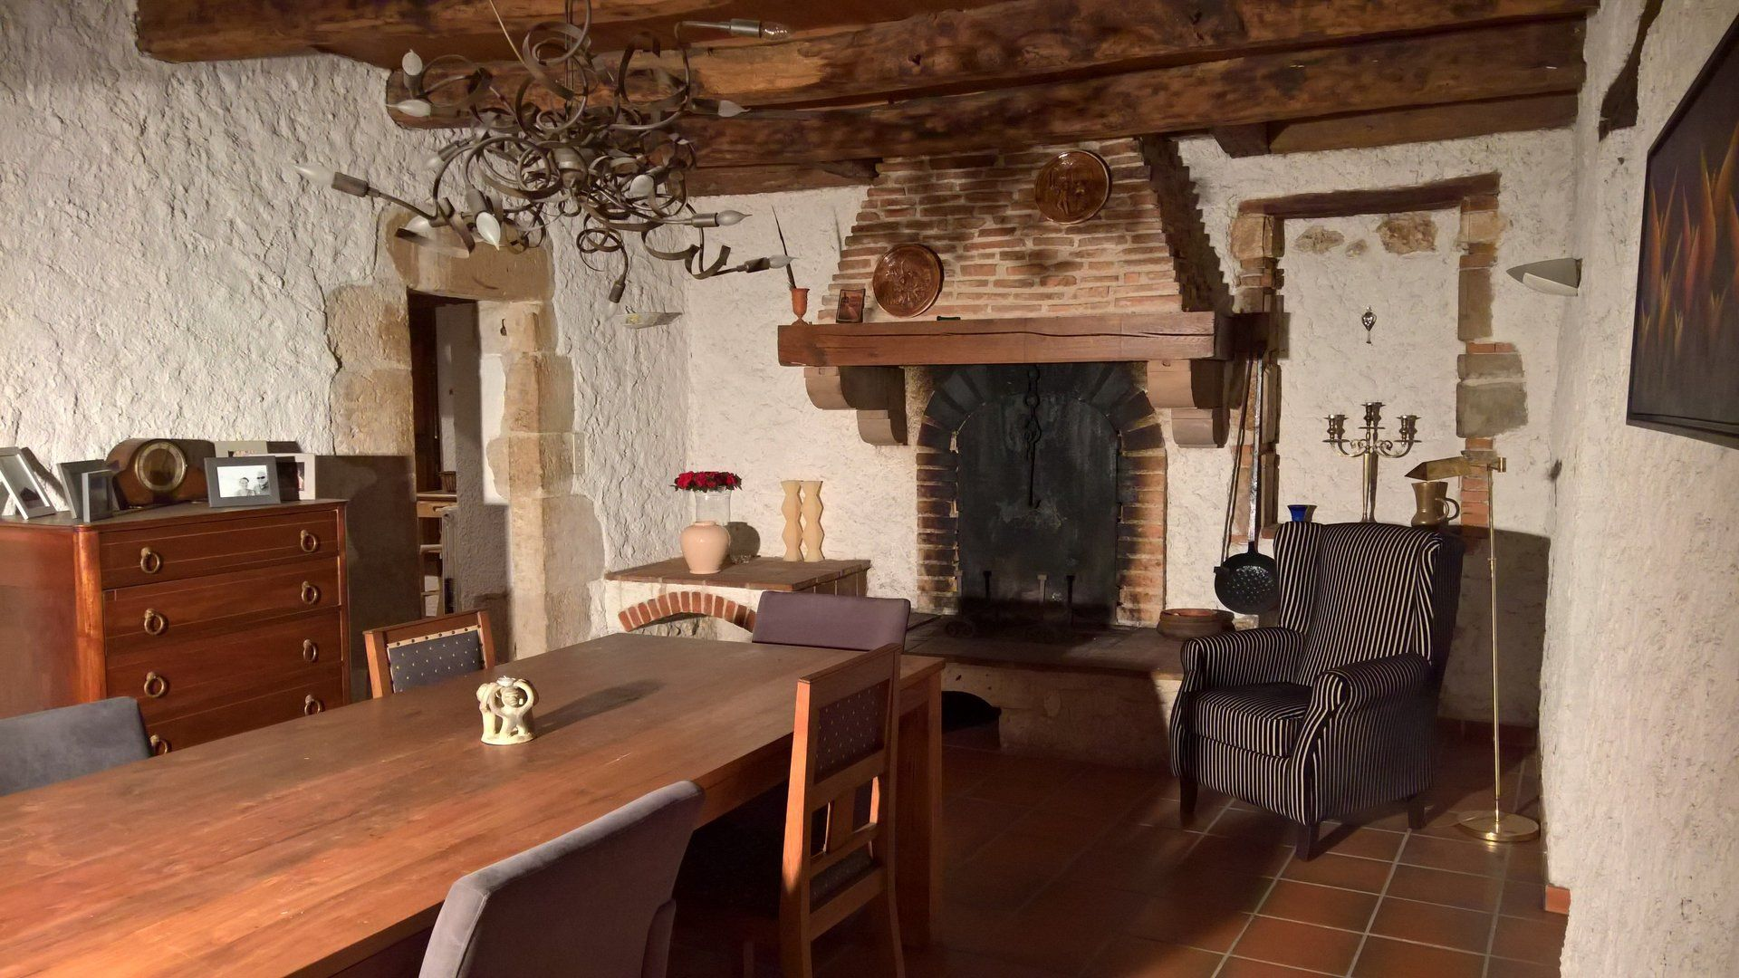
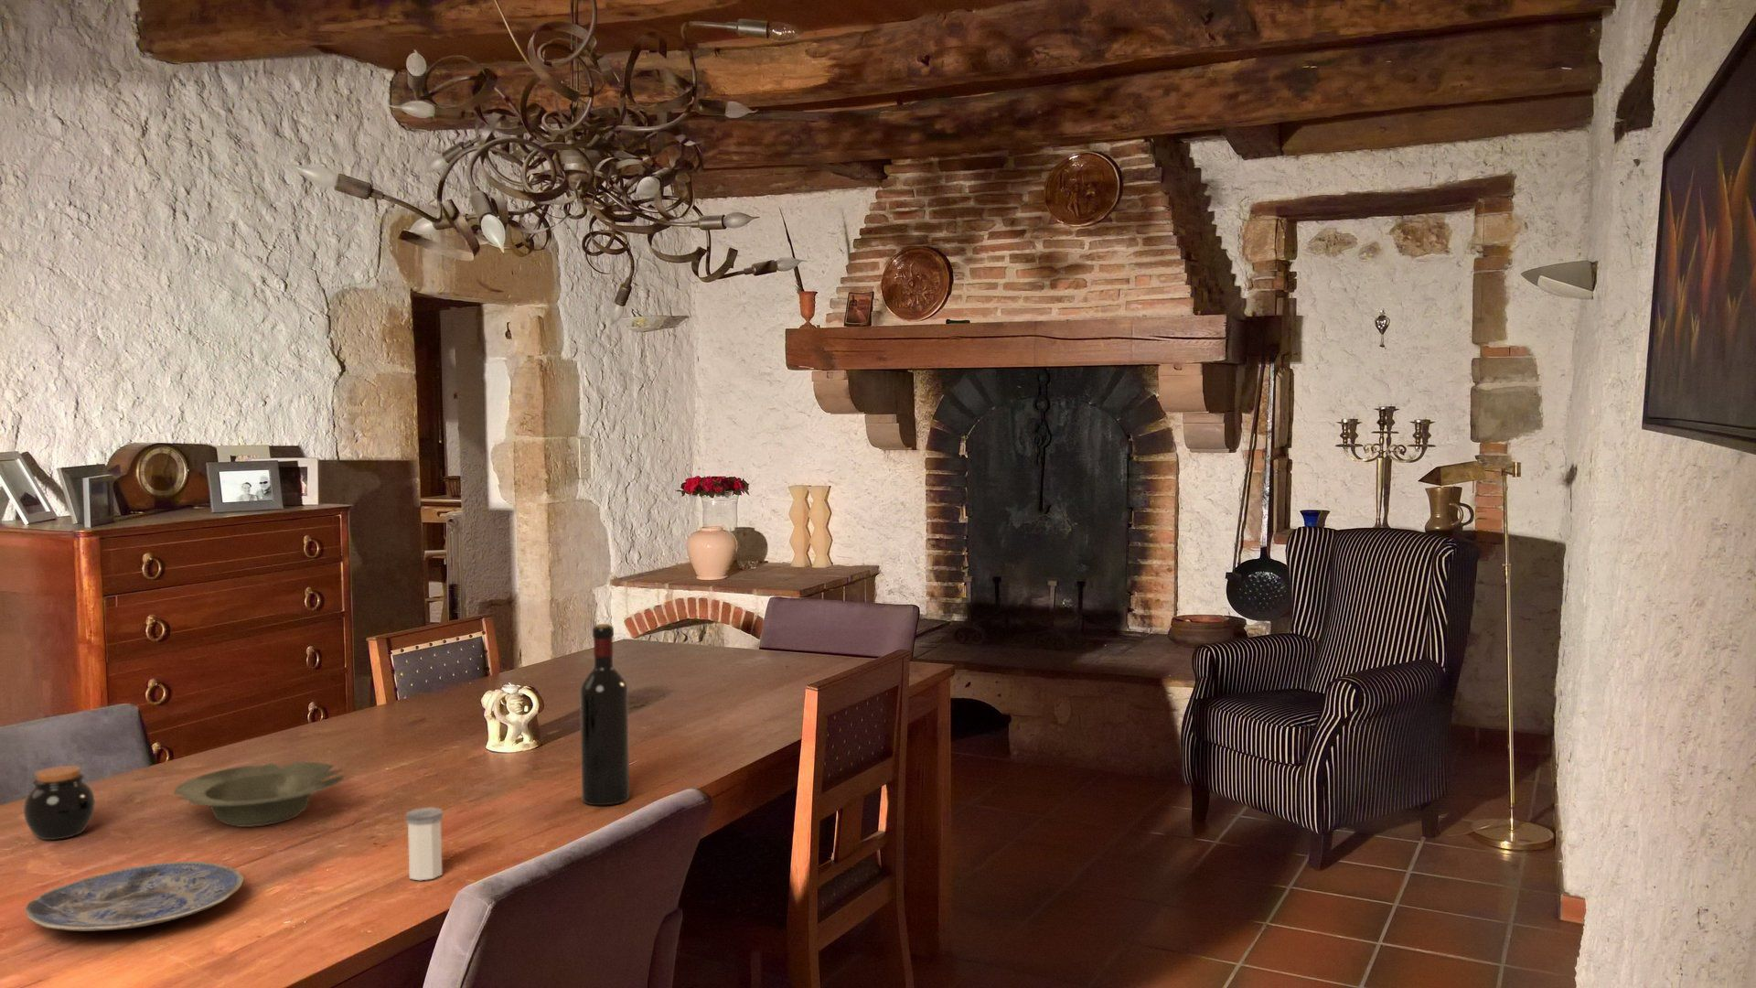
+ plate [24,861,244,933]
+ salt shaker [405,806,444,881]
+ jar [23,765,96,841]
+ wine bottle [579,622,630,806]
+ bowl [172,761,346,828]
